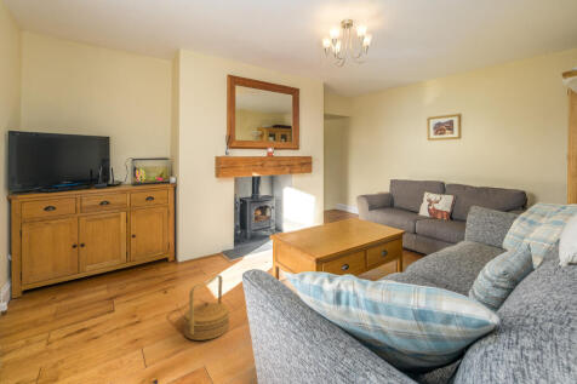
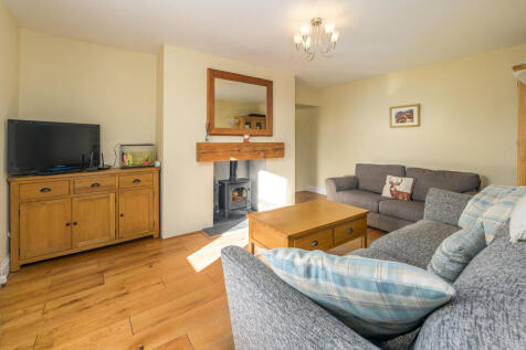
- basket [182,274,232,342]
